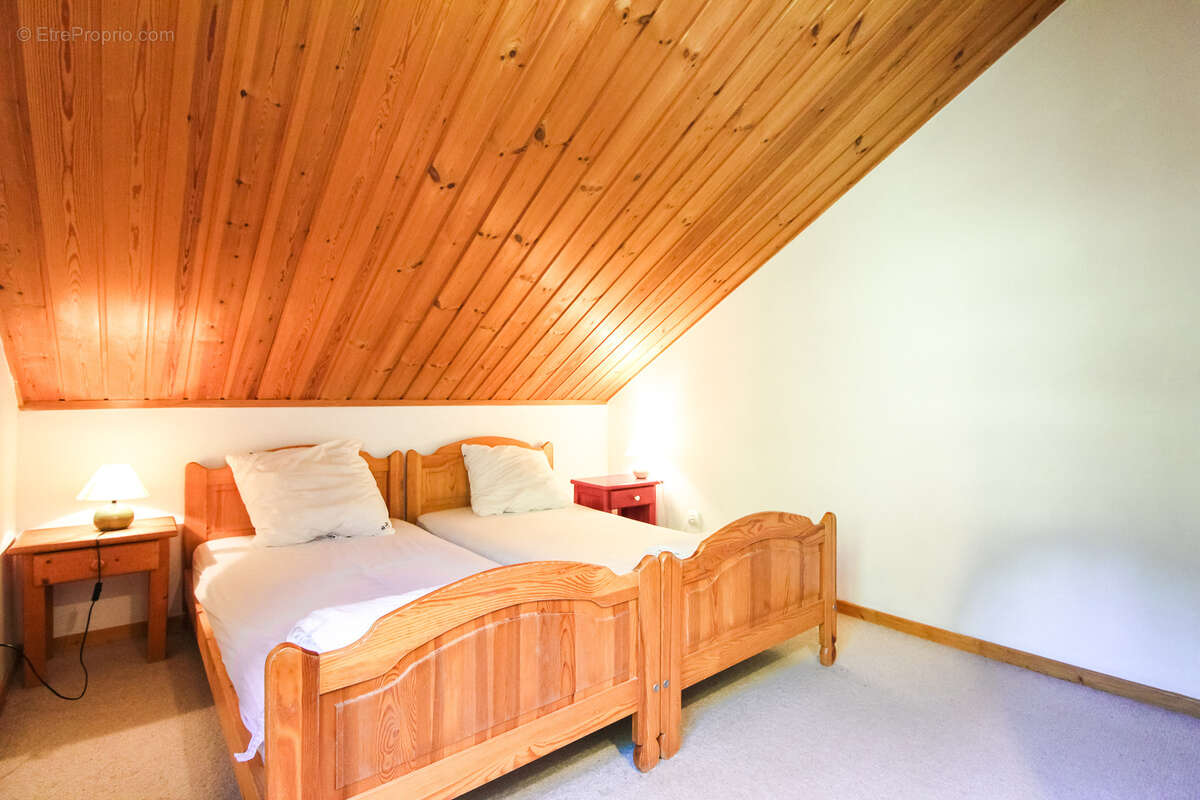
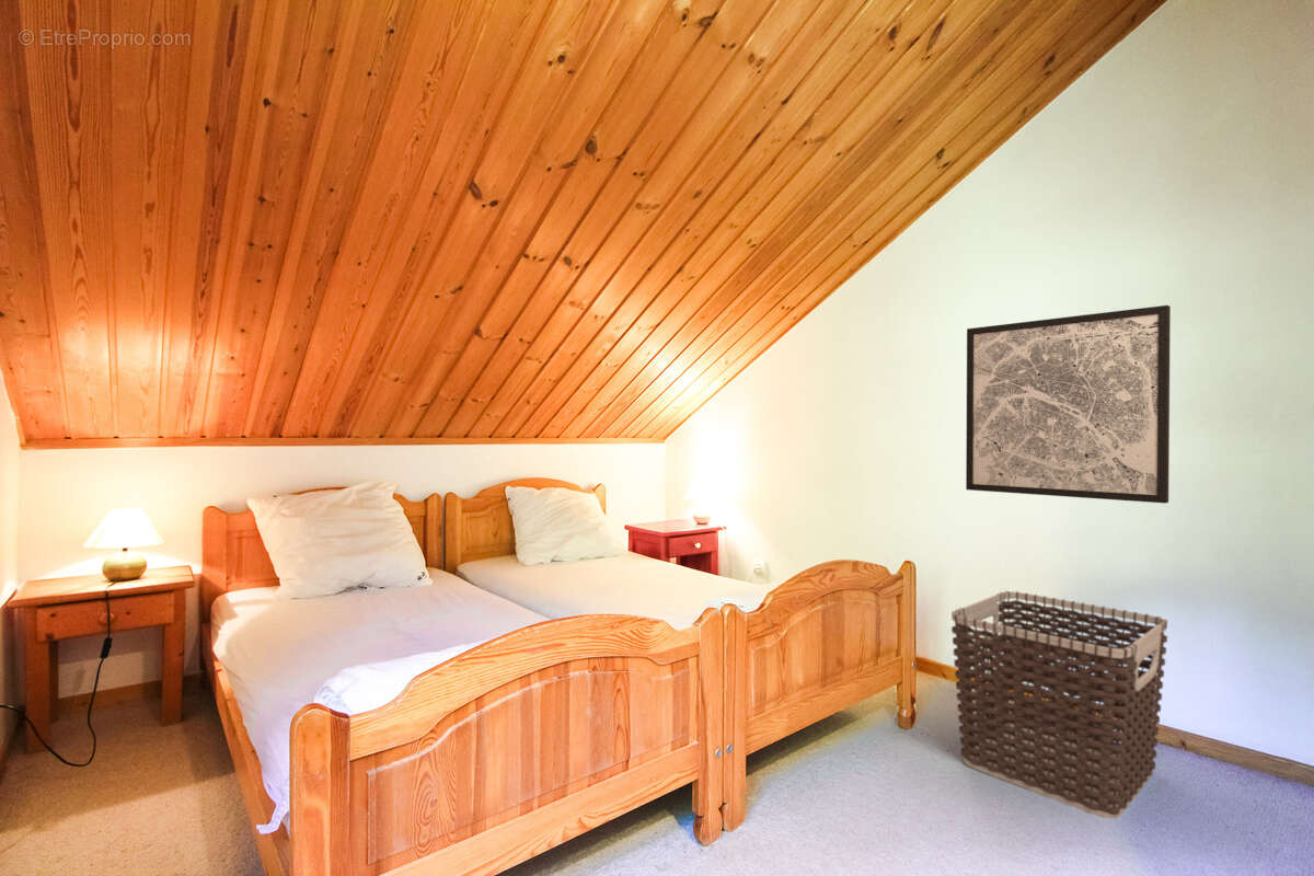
+ clothes hamper [950,590,1168,820]
+ wall art [965,304,1172,505]
